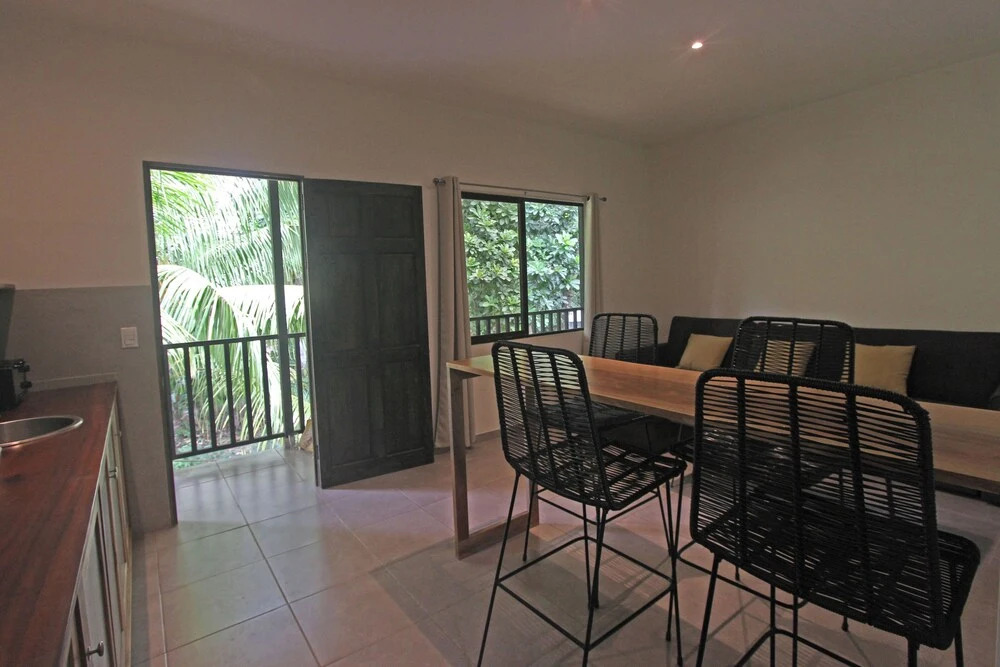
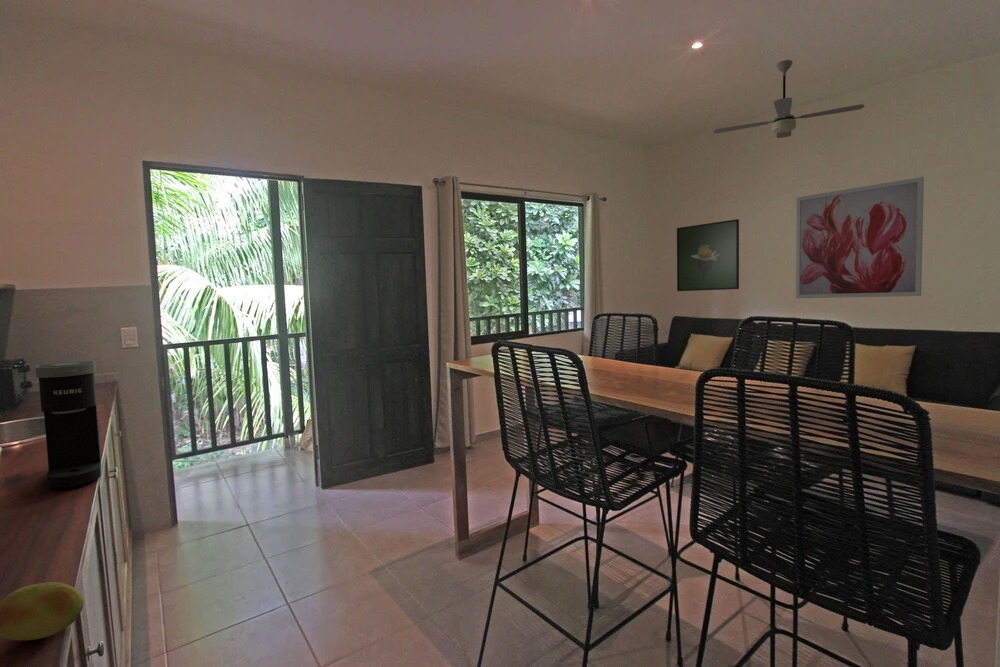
+ fruit [0,581,84,642]
+ wall art [795,176,925,299]
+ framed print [676,218,740,292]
+ ceiling fan [712,59,865,139]
+ coffee maker [34,360,102,489]
